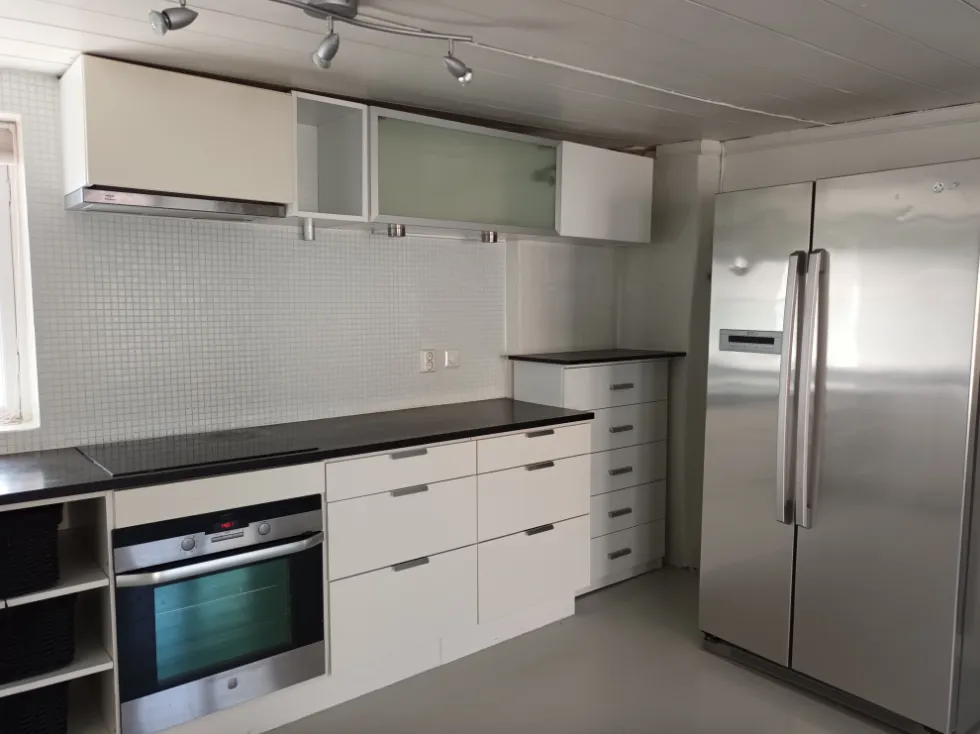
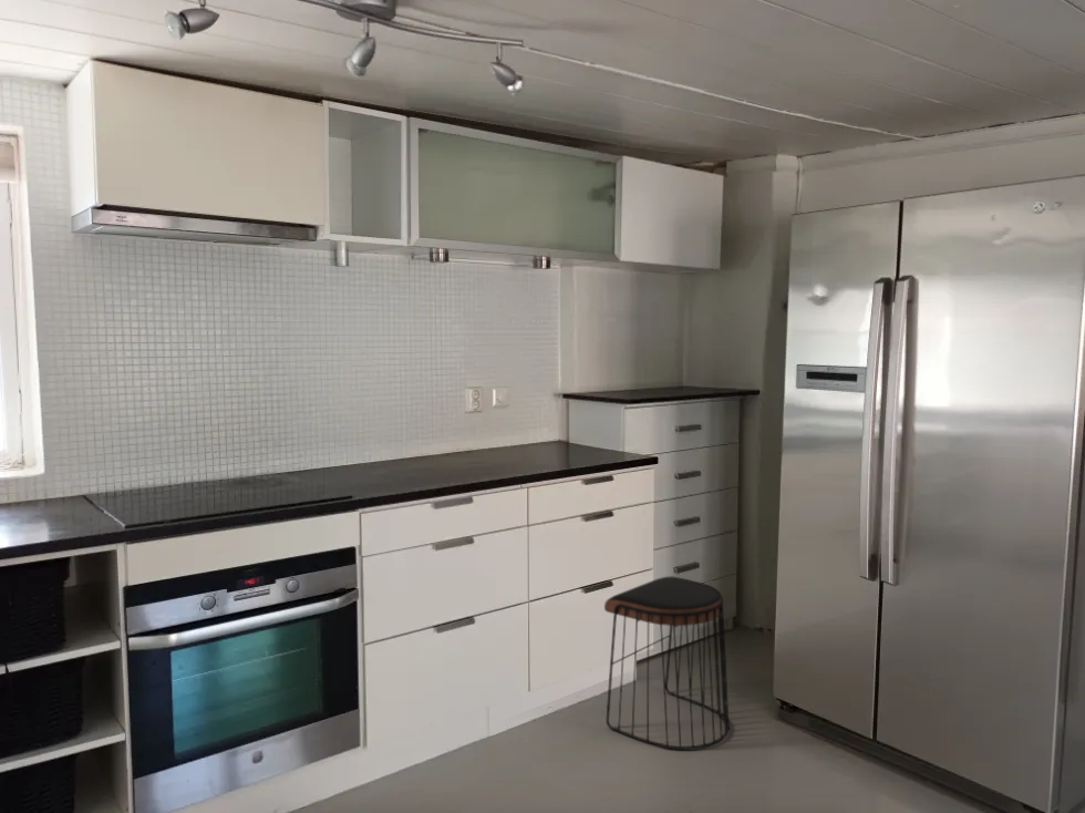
+ stool [603,575,731,751]
